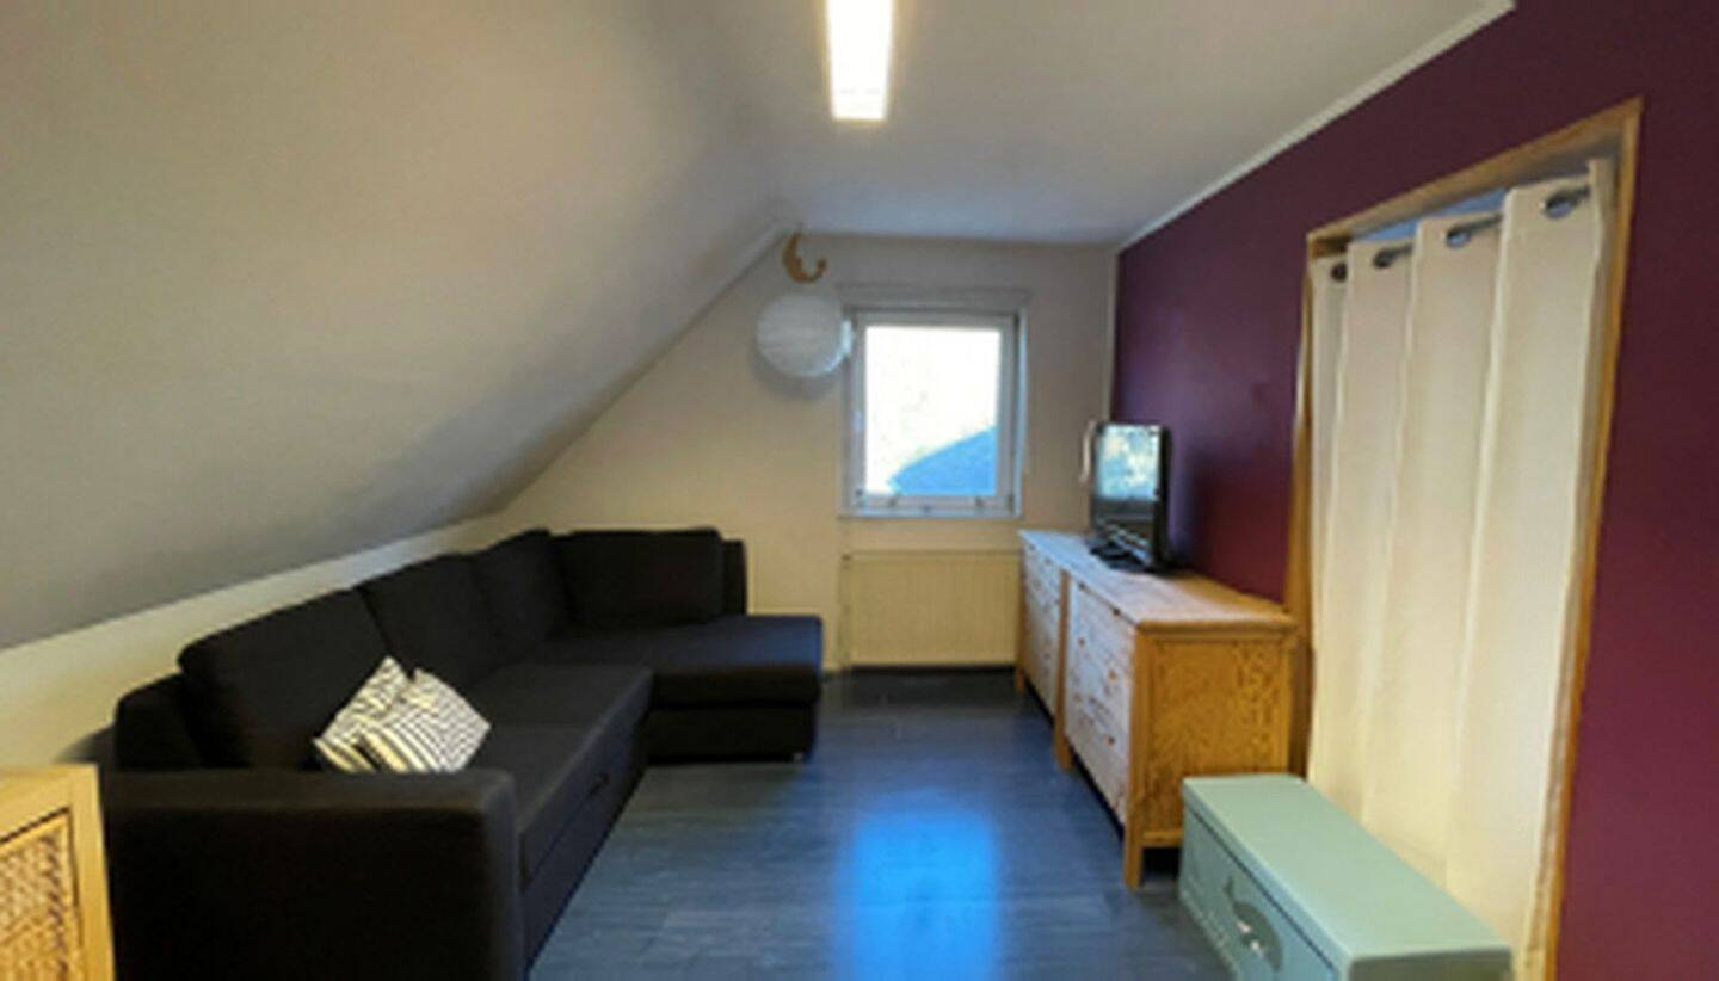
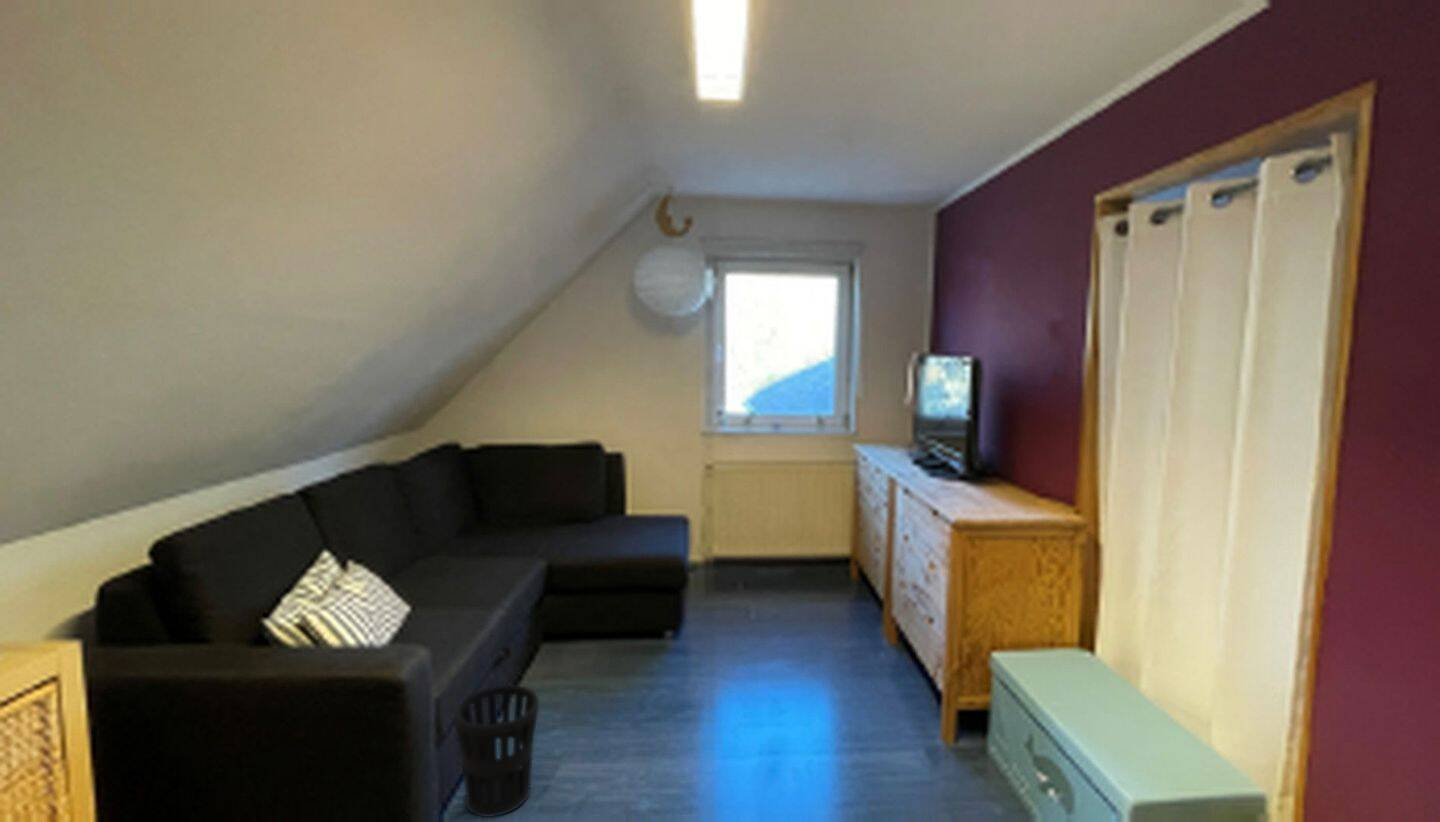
+ wastebasket [453,684,540,818]
